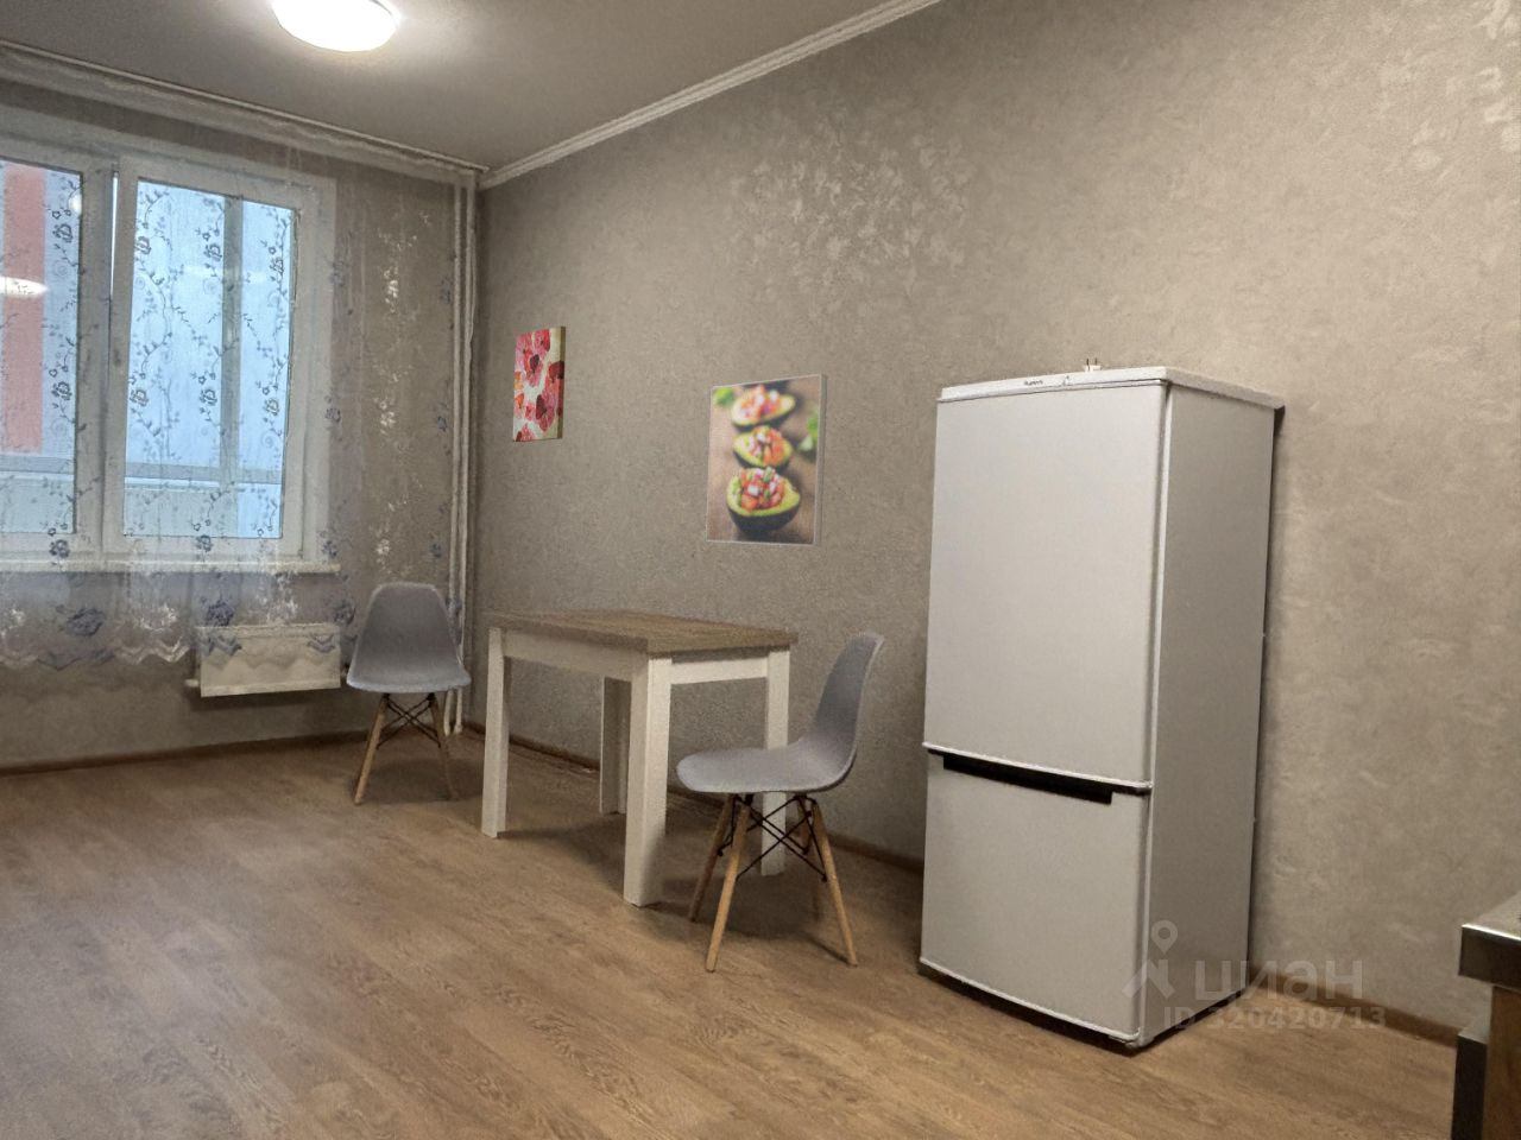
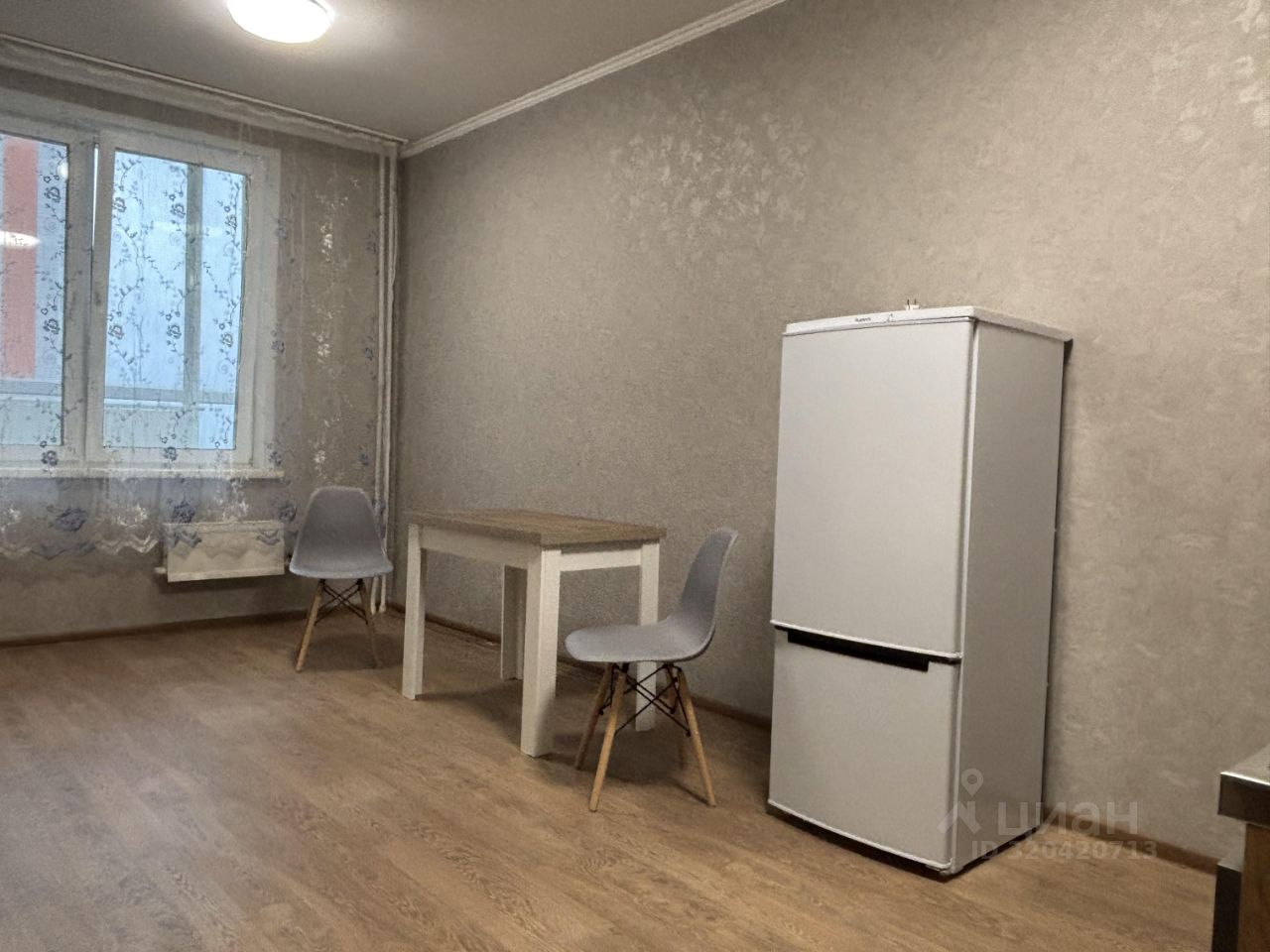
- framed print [704,372,829,547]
- wall art [513,326,566,443]
